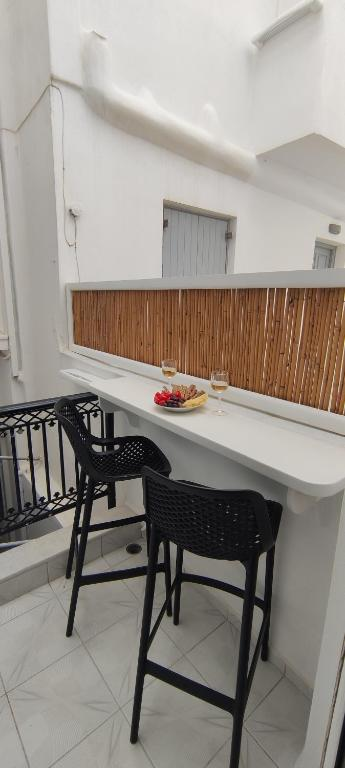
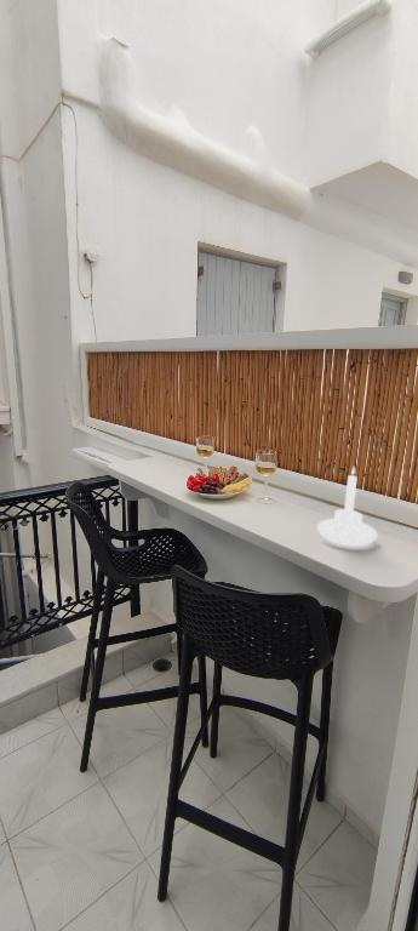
+ candle holder [316,466,378,547]
